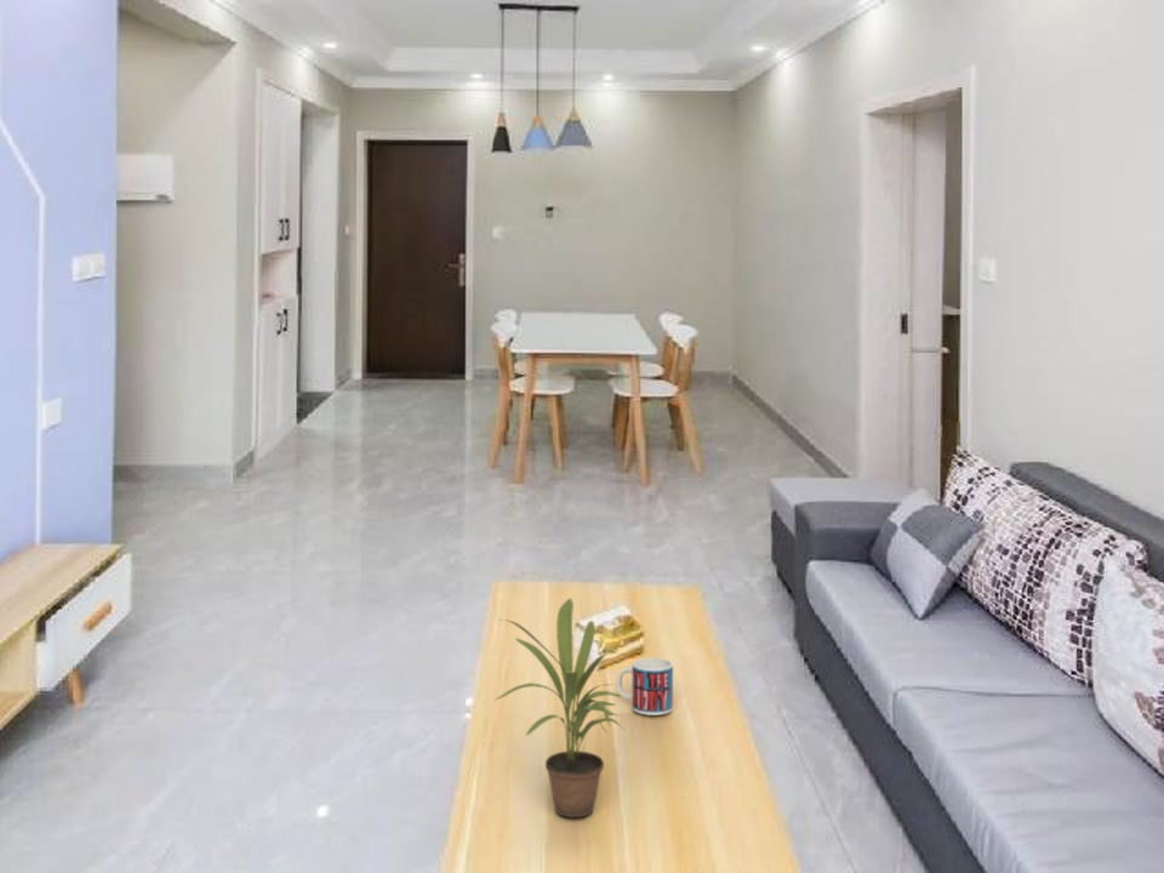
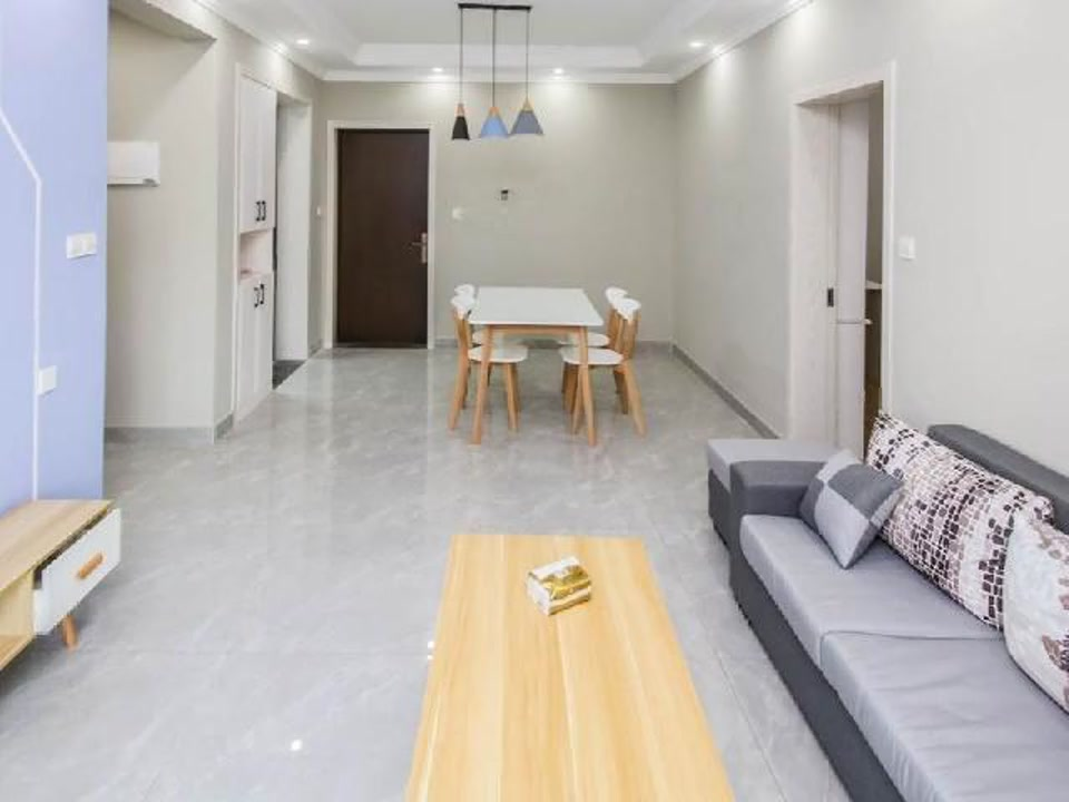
- mug [616,657,674,717]
- potted plant [493,597,626,818]
